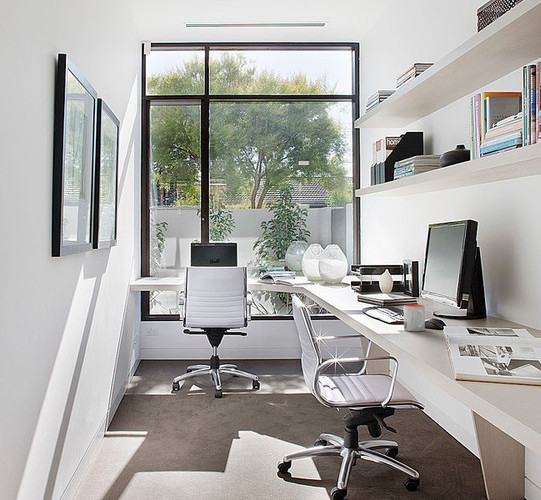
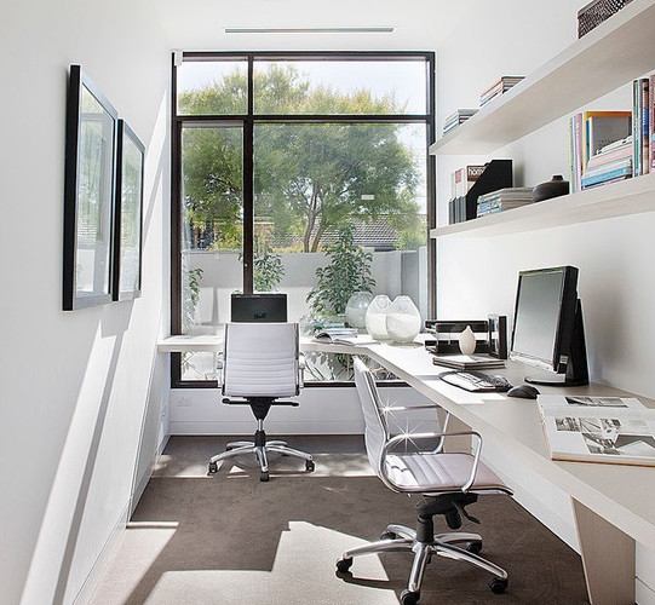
- mug [403,303,426,332]
